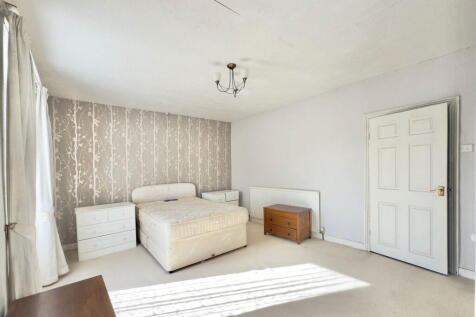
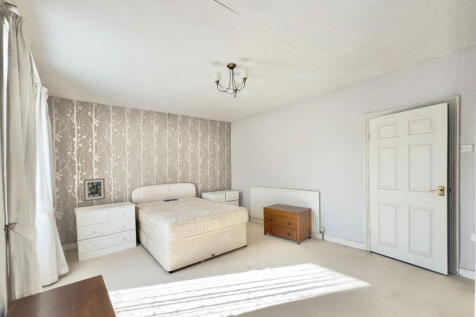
+ wall art [83,177,106,202]
